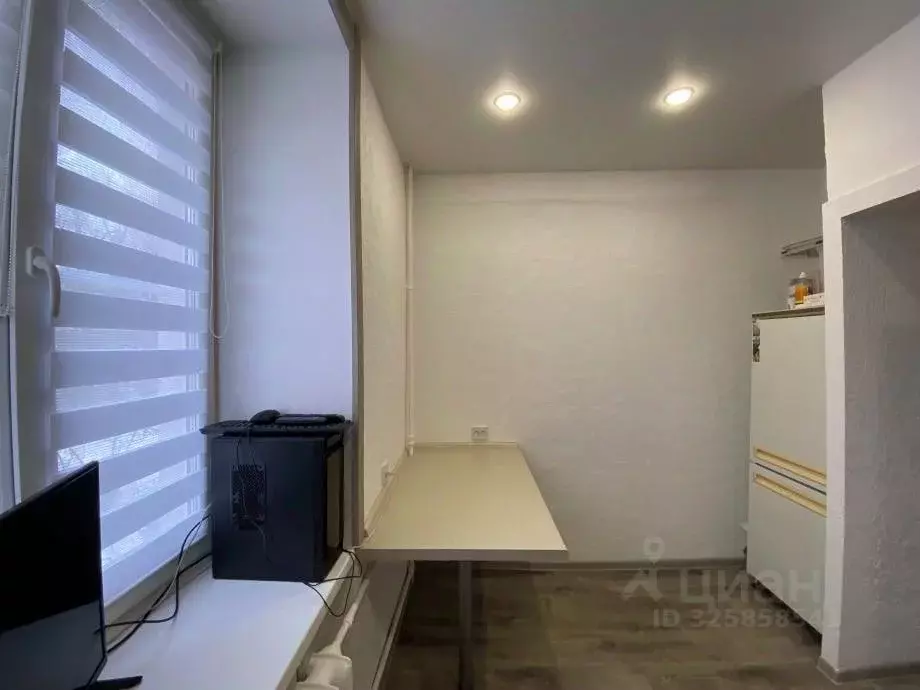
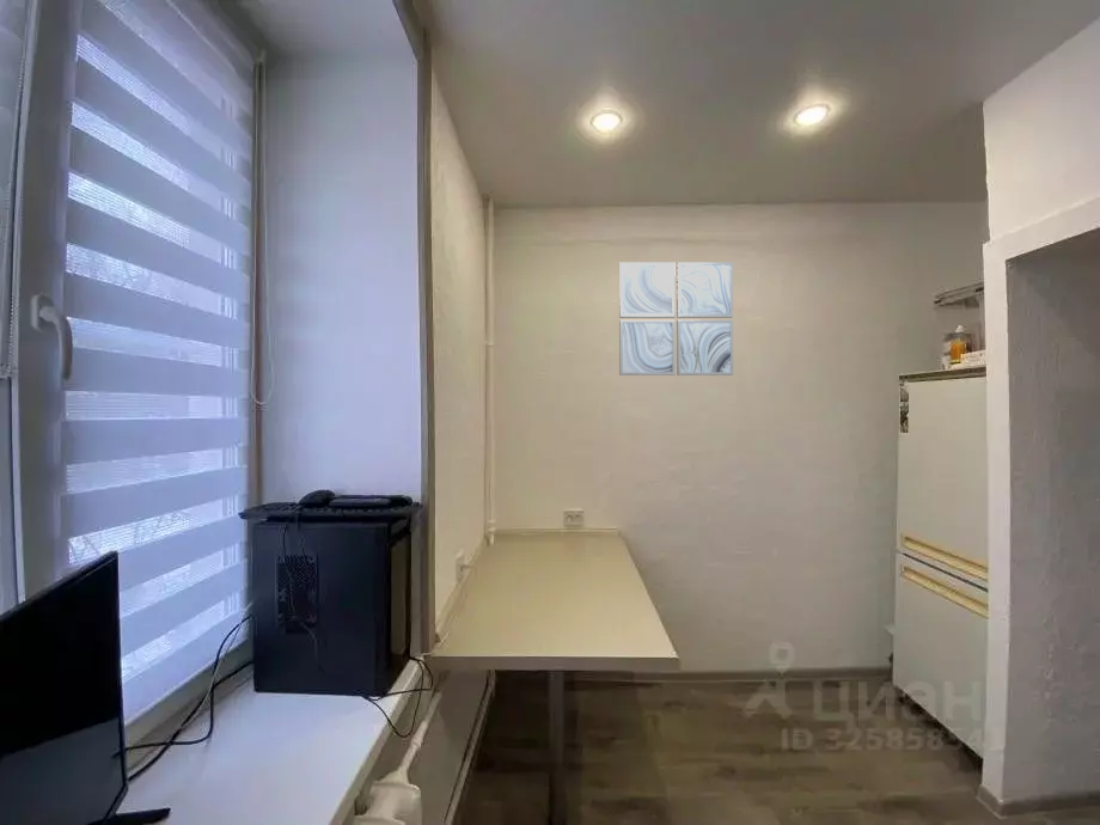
+ wall art [618,261,734,377]
